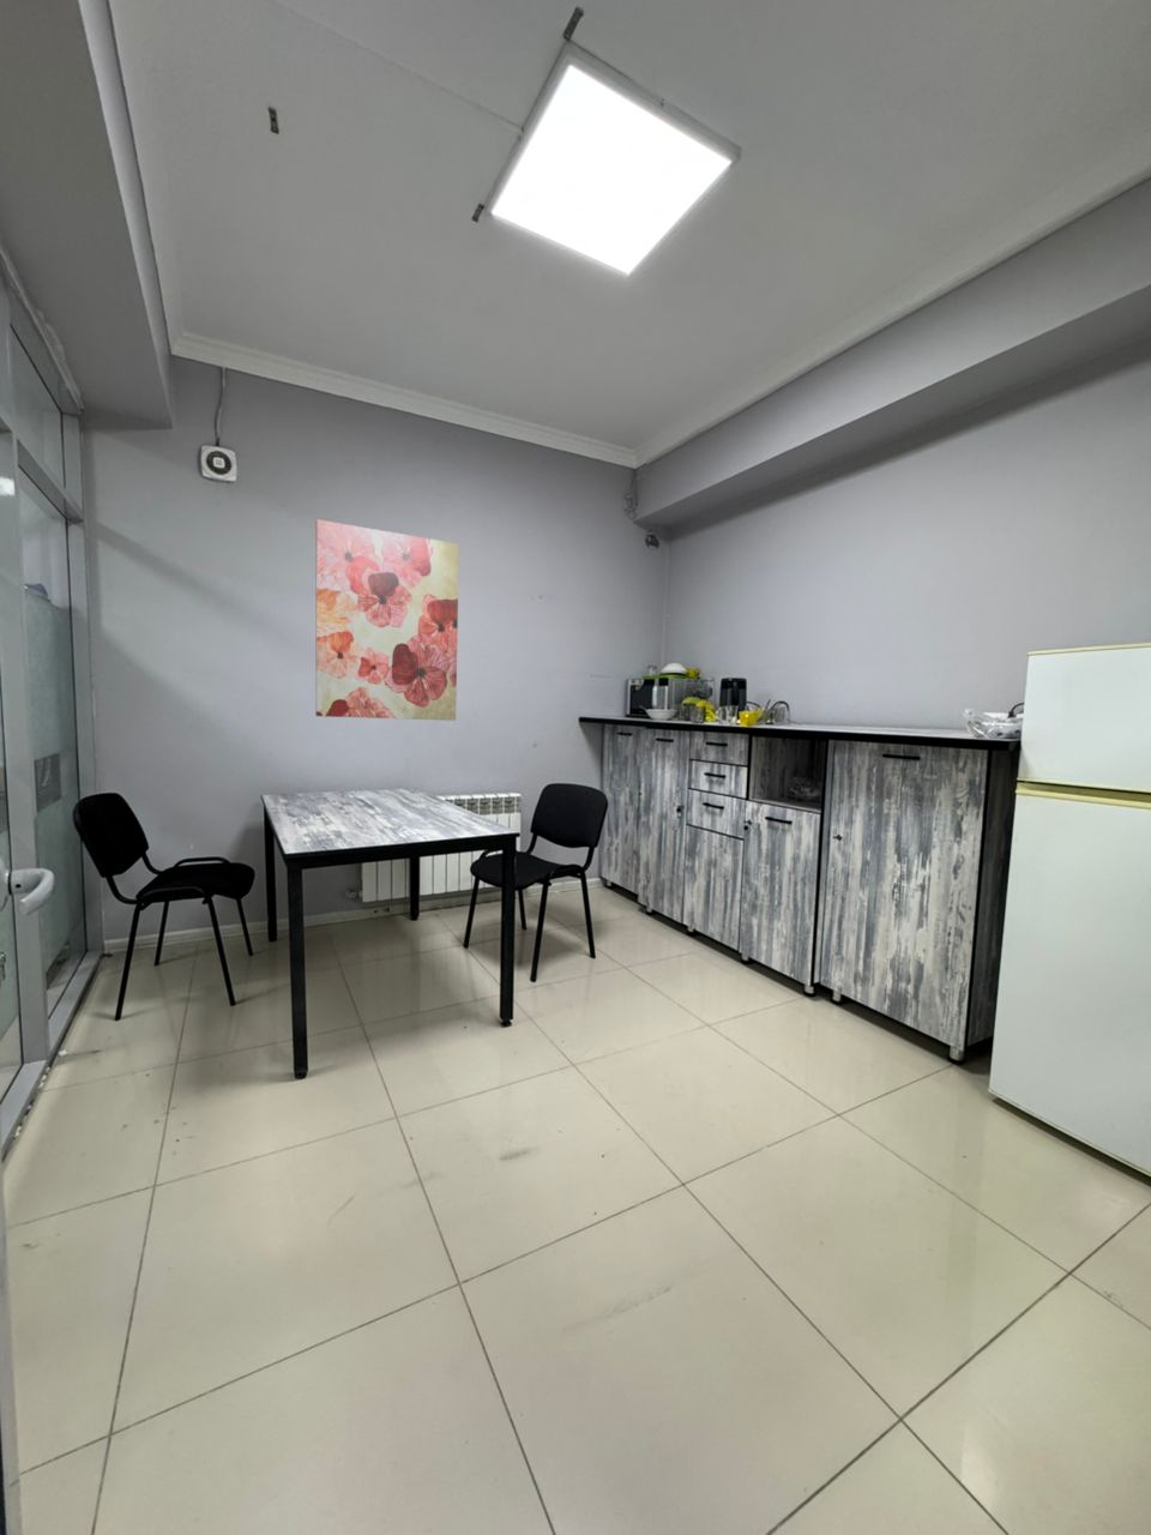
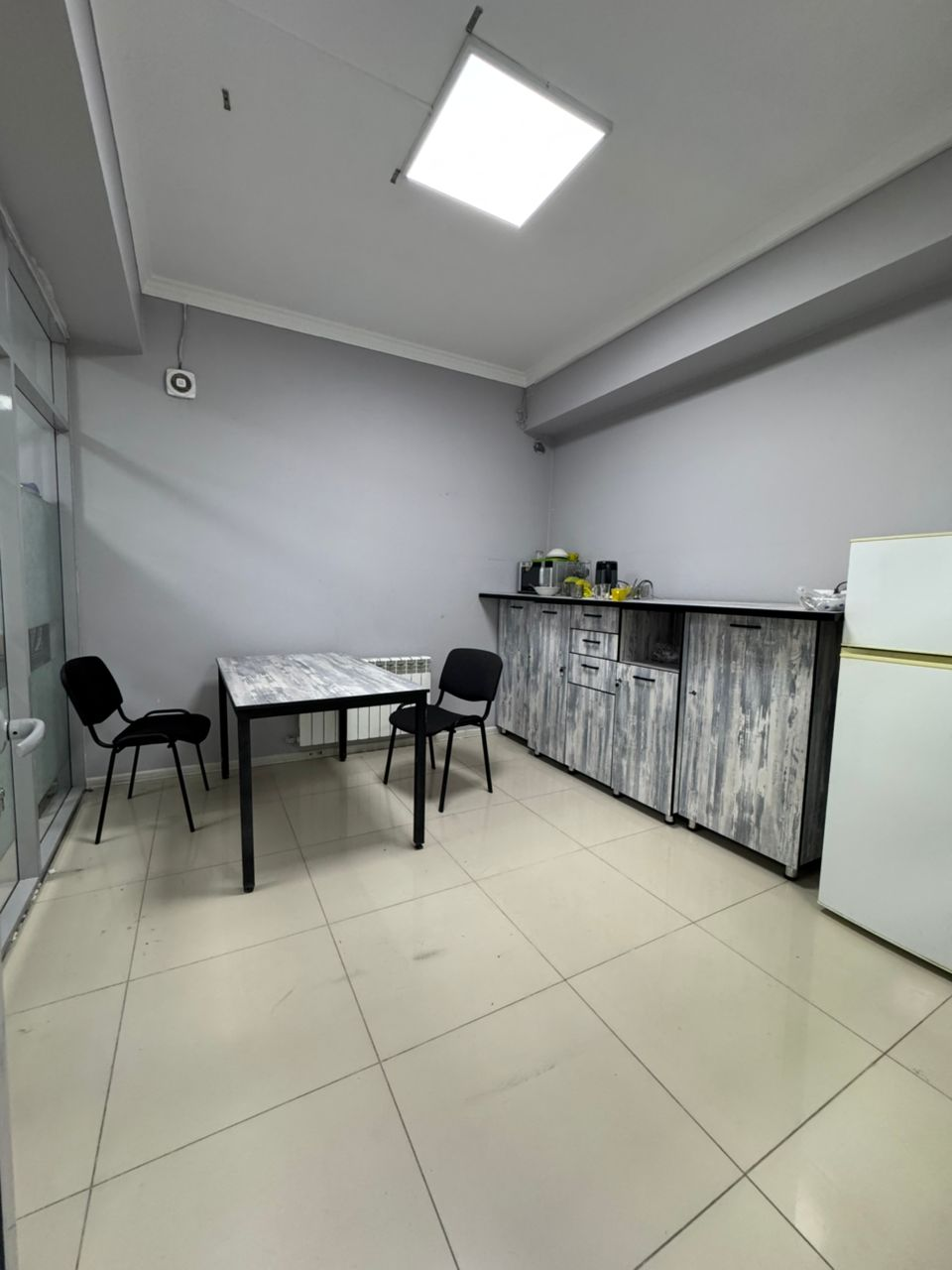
- wall art [314,519,461,722]
